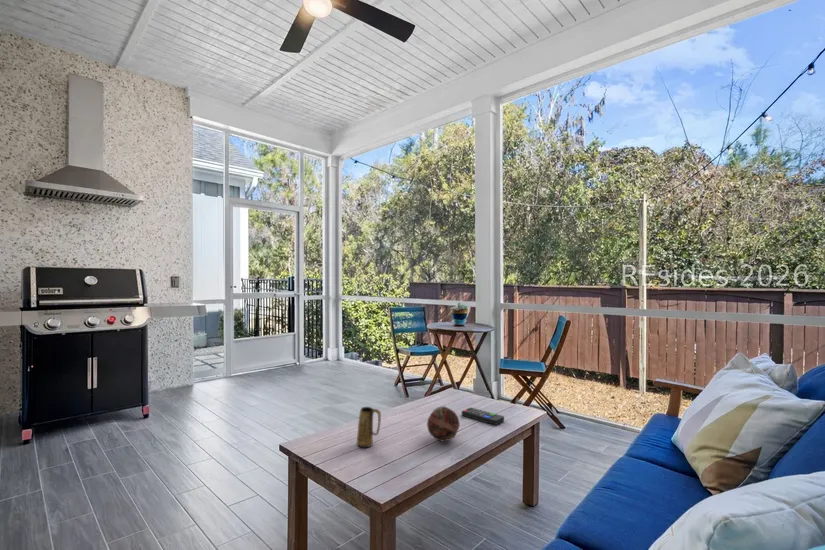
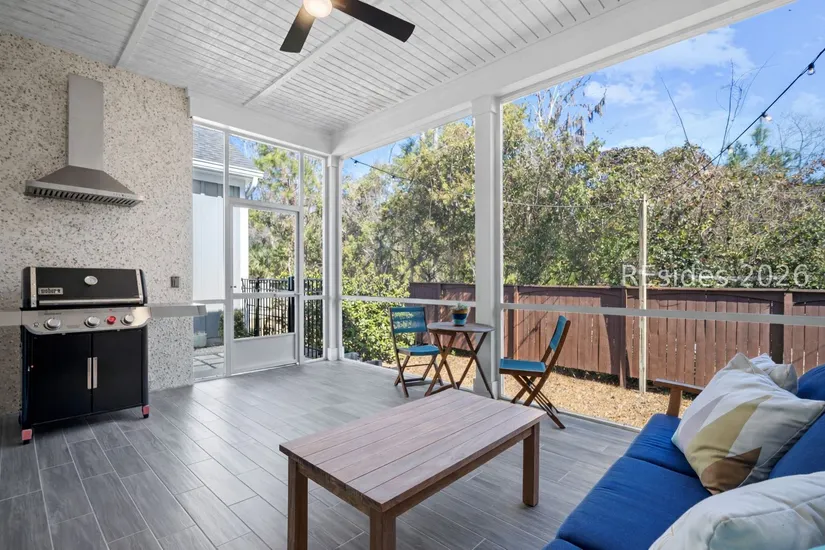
- remote control [461,407,505,426]
- decorative ball [426,405,461,442]
- mug [356,406,382,448]
